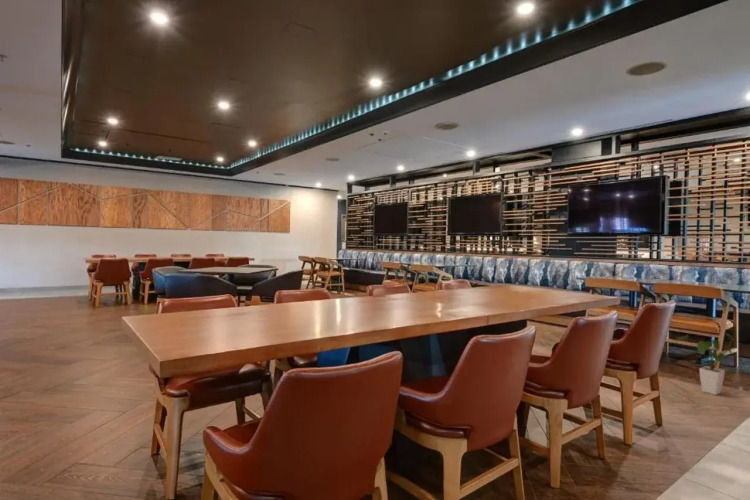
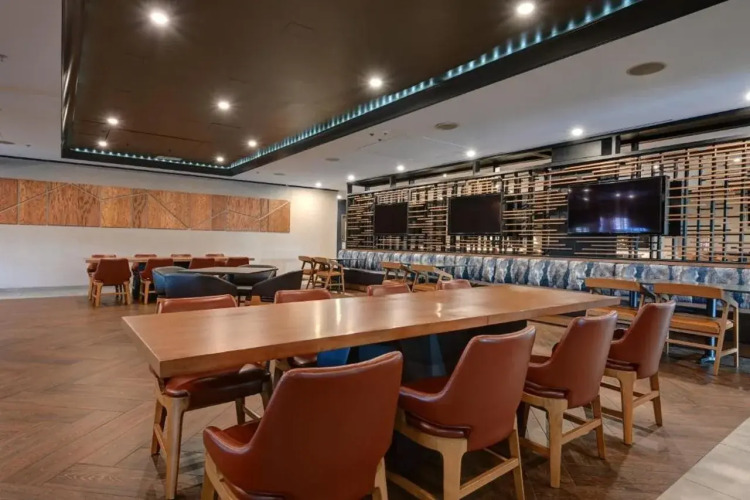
- house plant [674,332,735,396]
